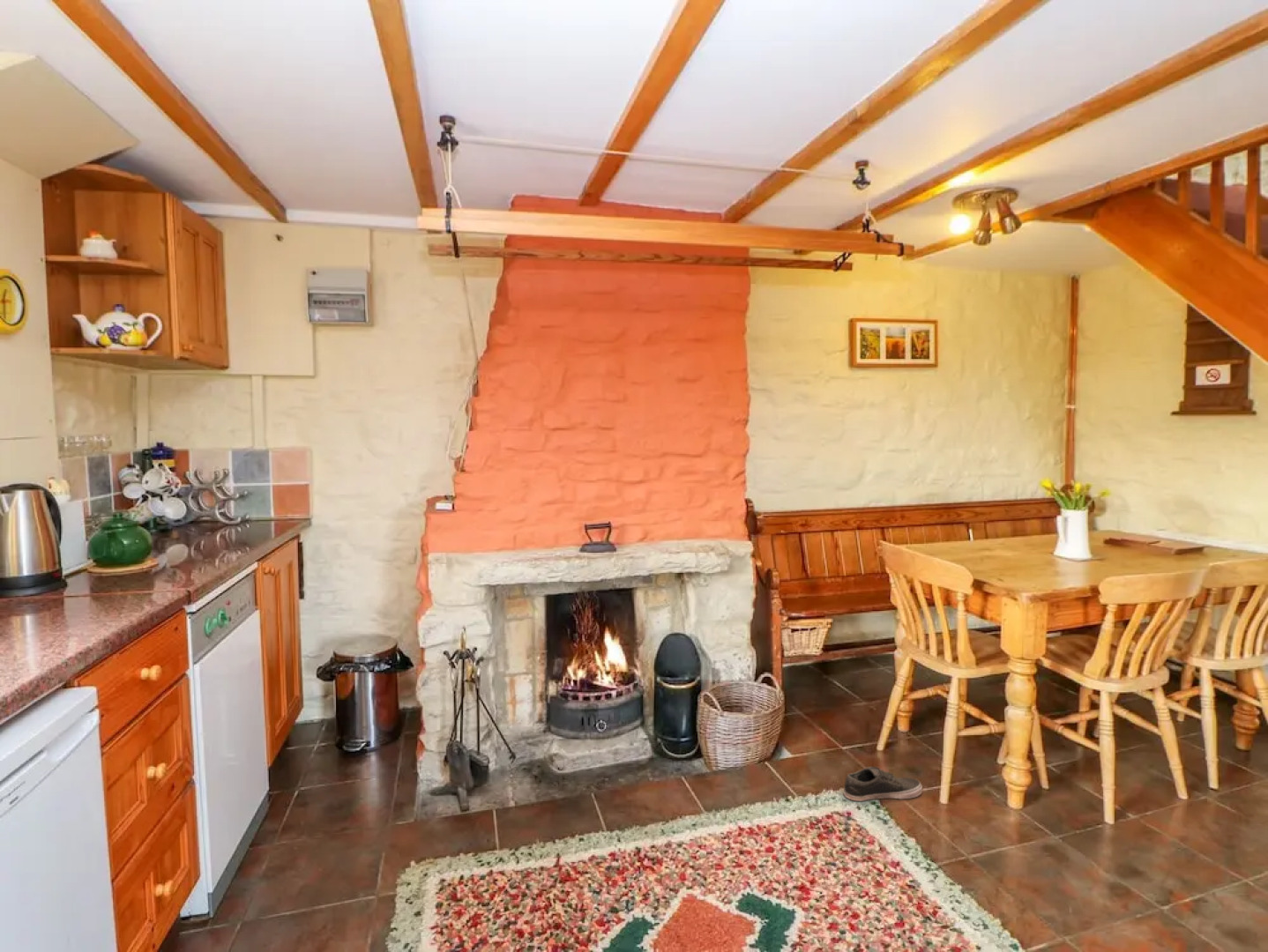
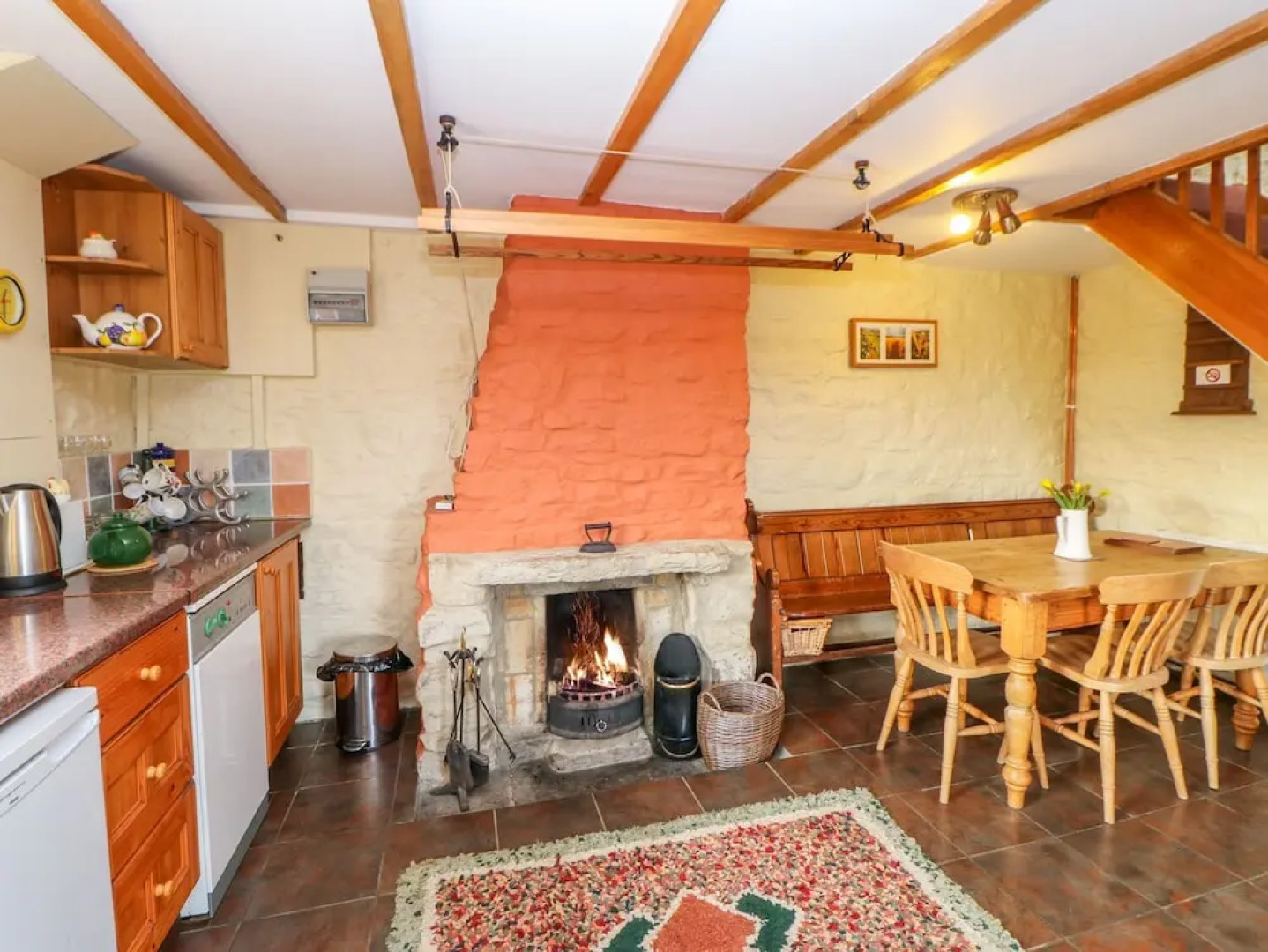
- shoe [843,766,923,802]
